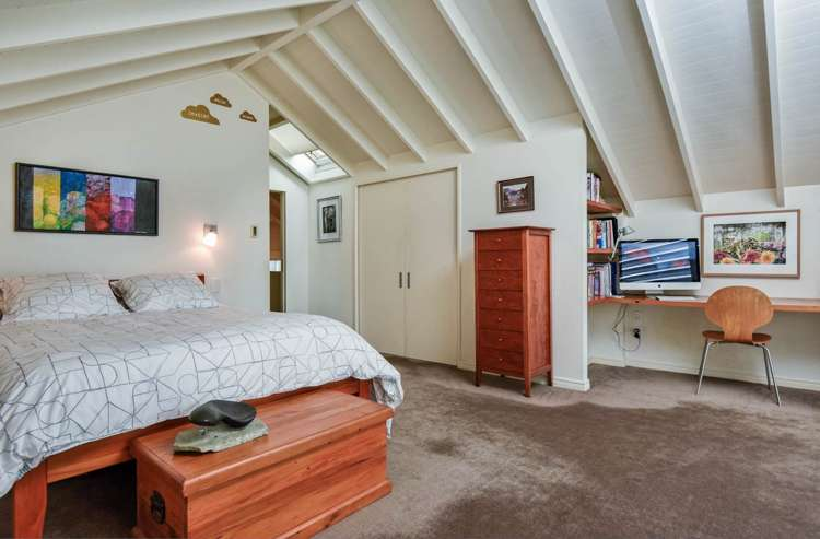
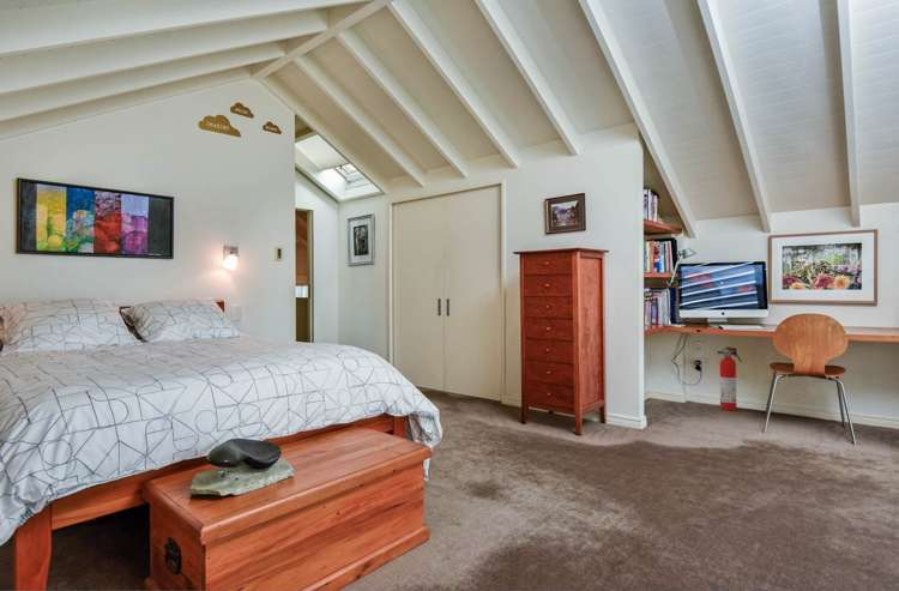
+ fire extinguisher [717,346,742,411]
